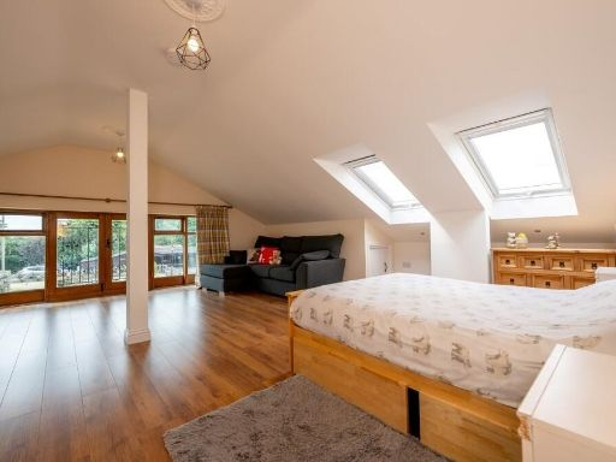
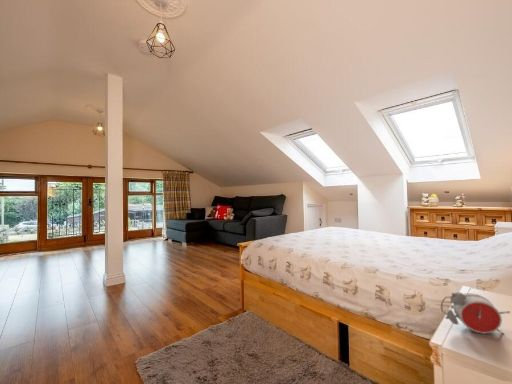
+ alarm clock [440,291,511,335]
